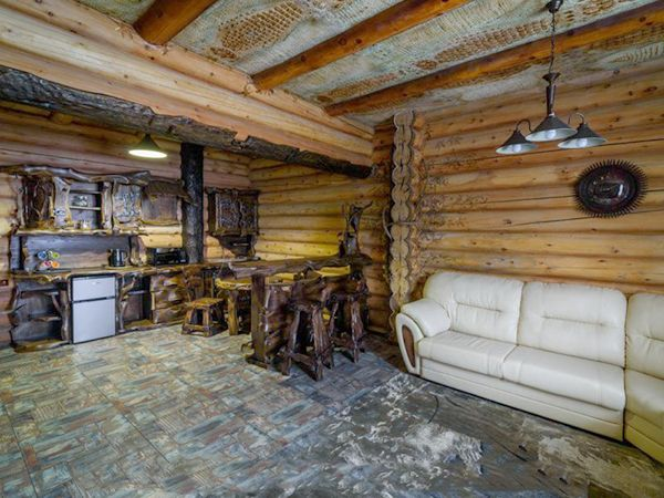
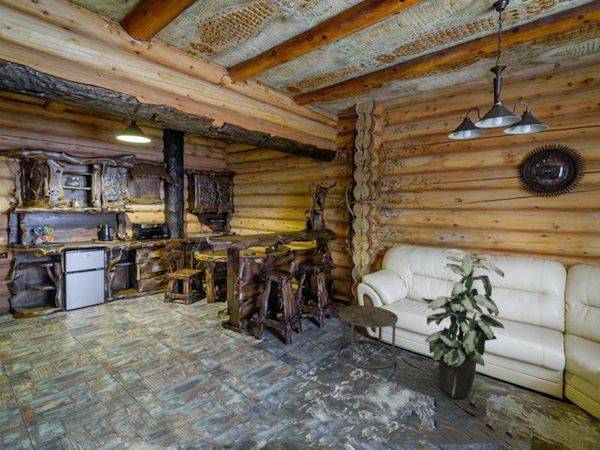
+ indoor plant [420,248,506,399]
+ side table [337,304,399,370]
